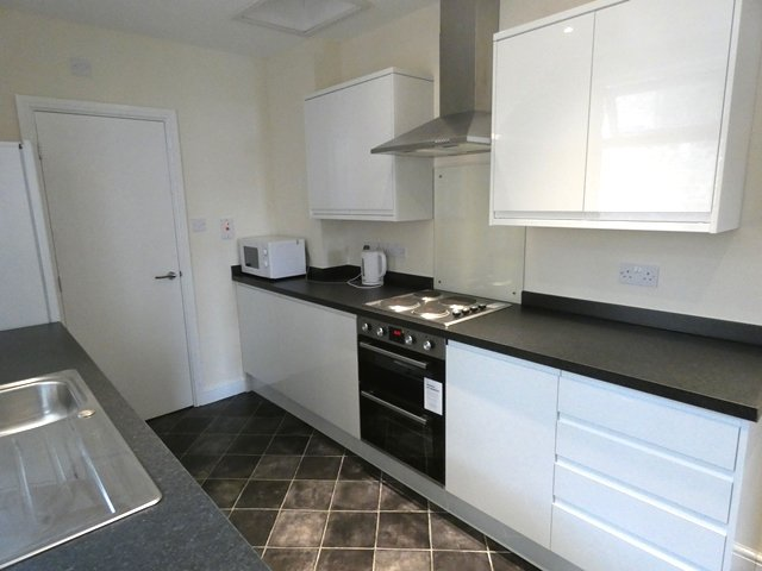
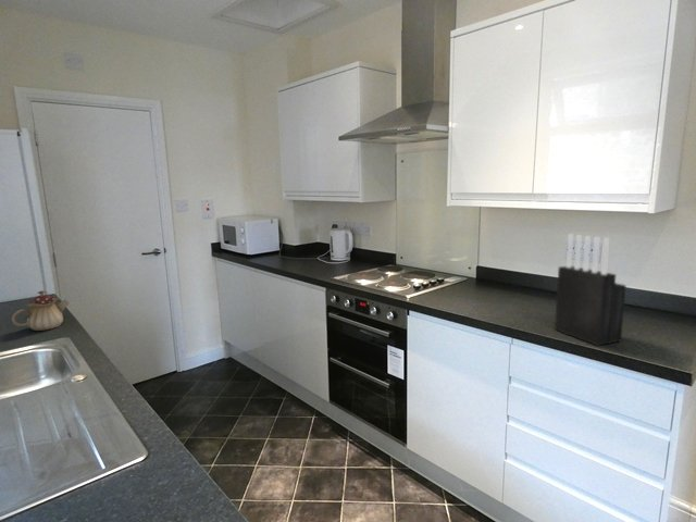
+ teapot [11,290,70,332]
+ knife block [554,233,627,347]
